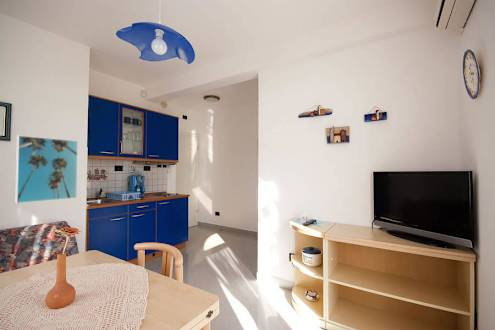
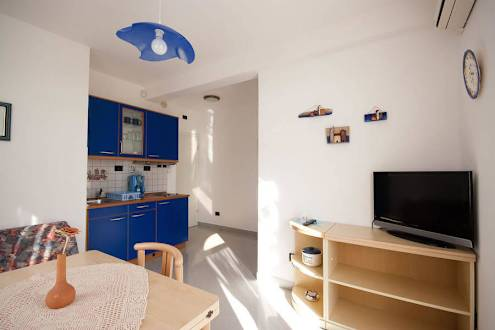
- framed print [14,135,79,204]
